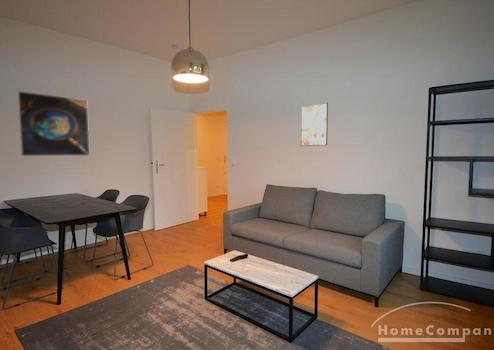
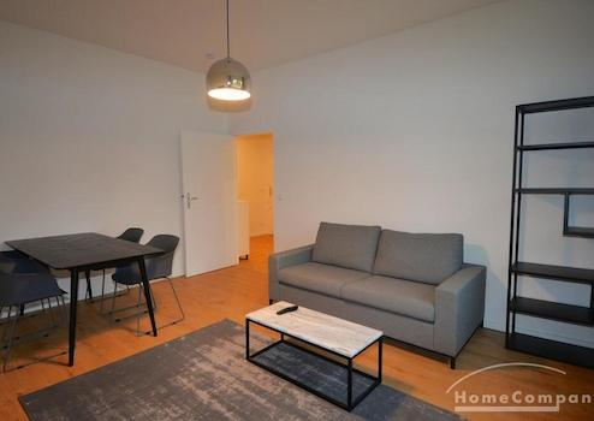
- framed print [300,102,329,147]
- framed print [17,90,91,157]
